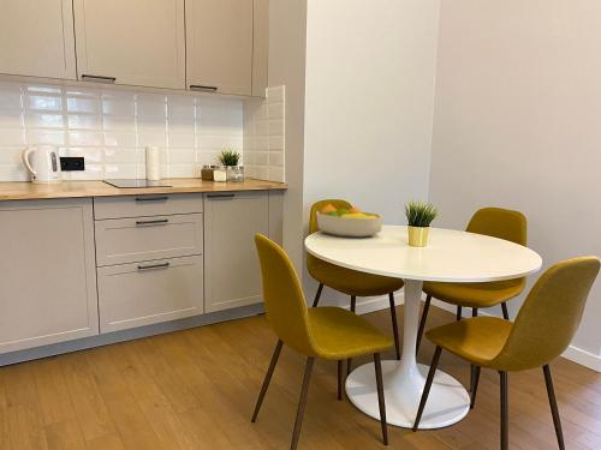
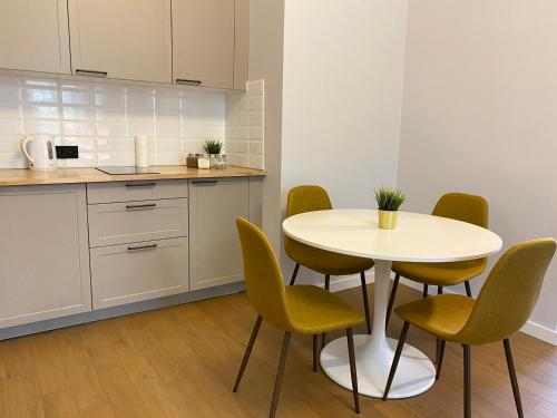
- fruit bowl [315,203,385,239]
